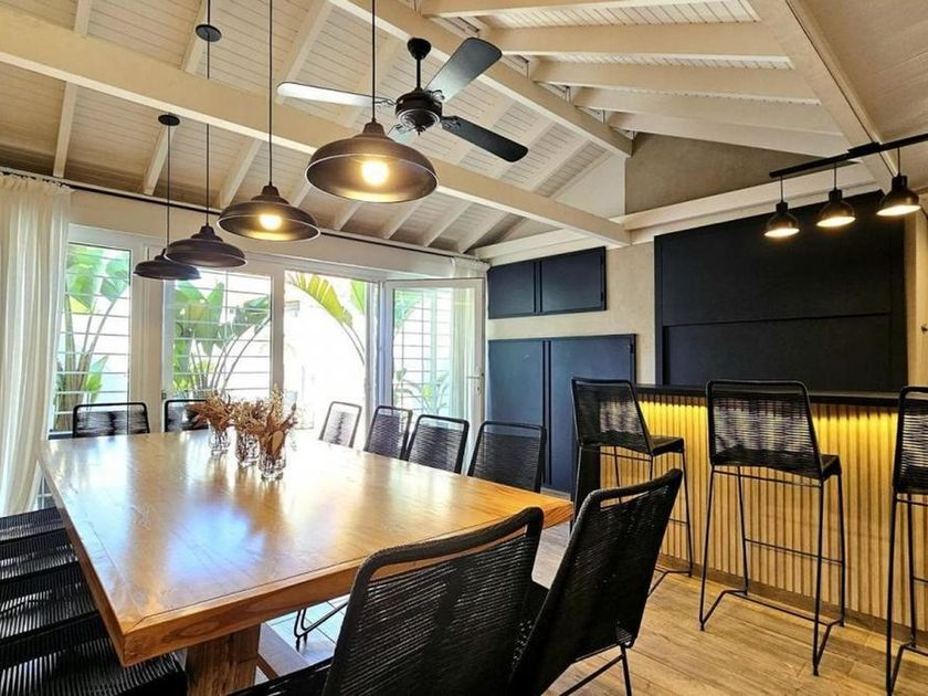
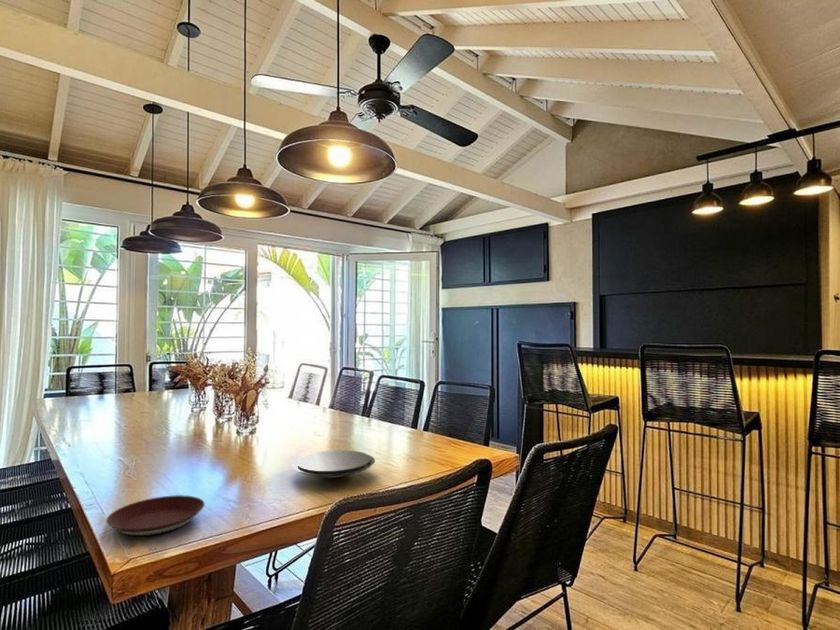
+ plate [105,494,206,537]
+ plate [292,449,376,478]
